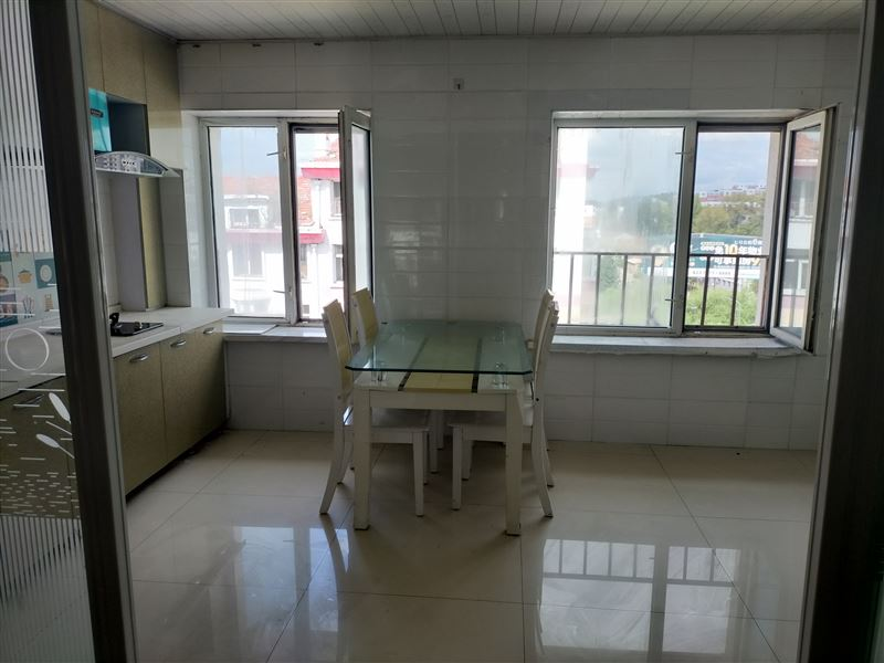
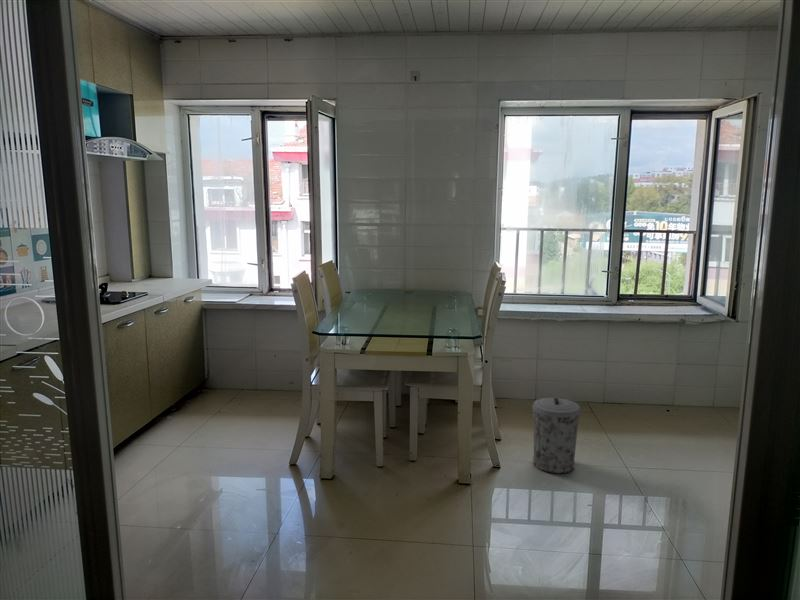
+ trash can [531,397,582,474]
